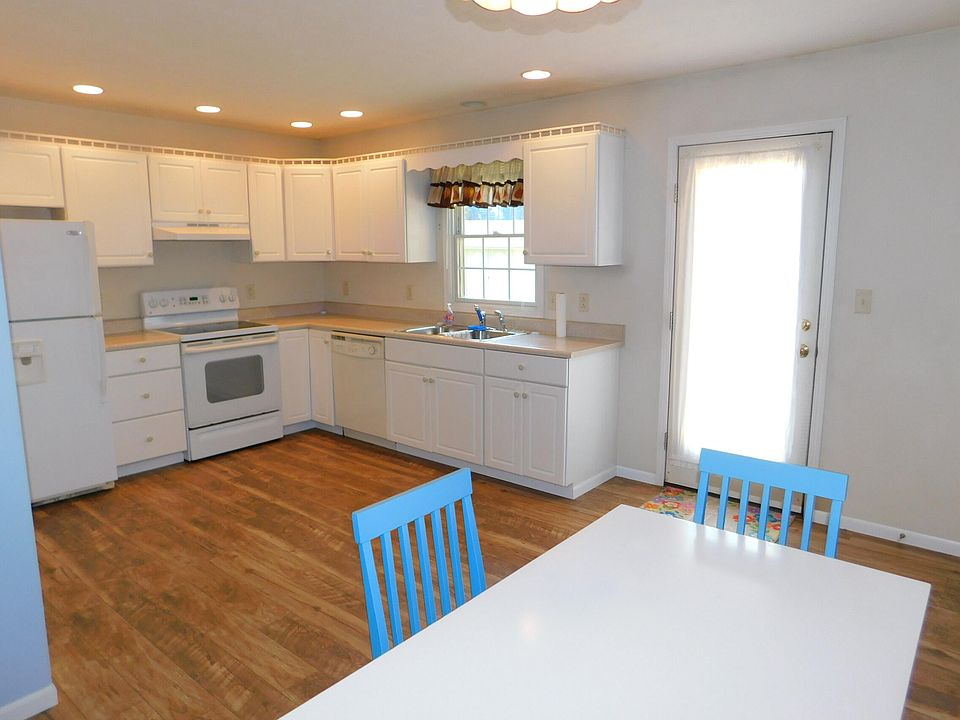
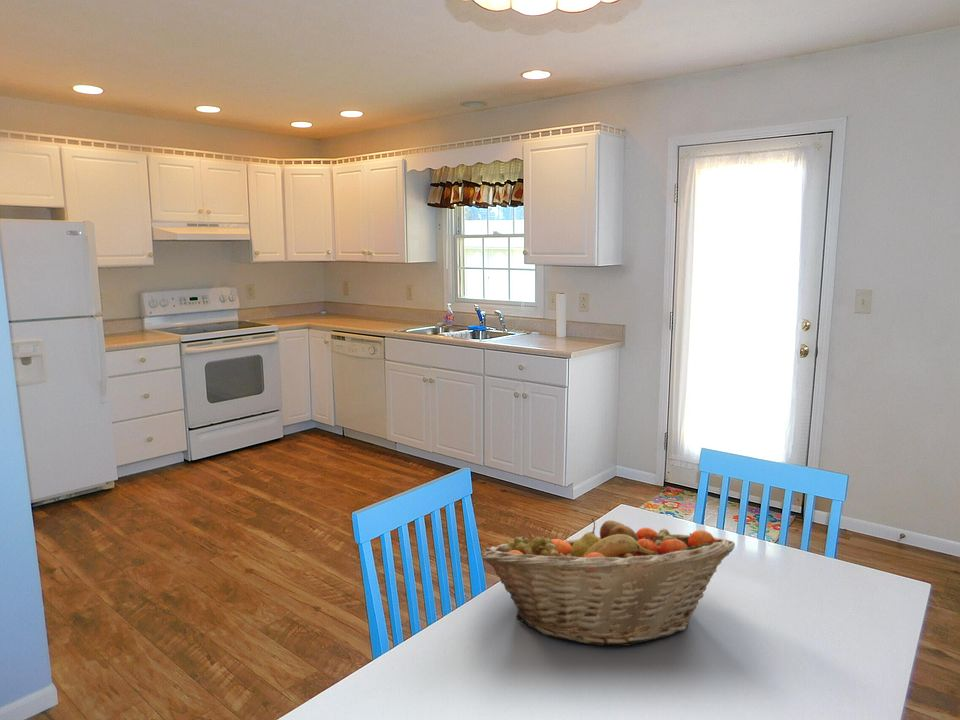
+ fruit basket [480,517,736,647]
